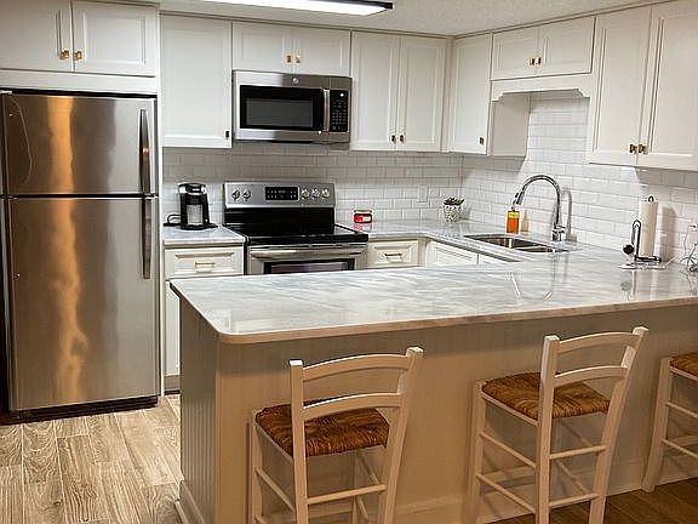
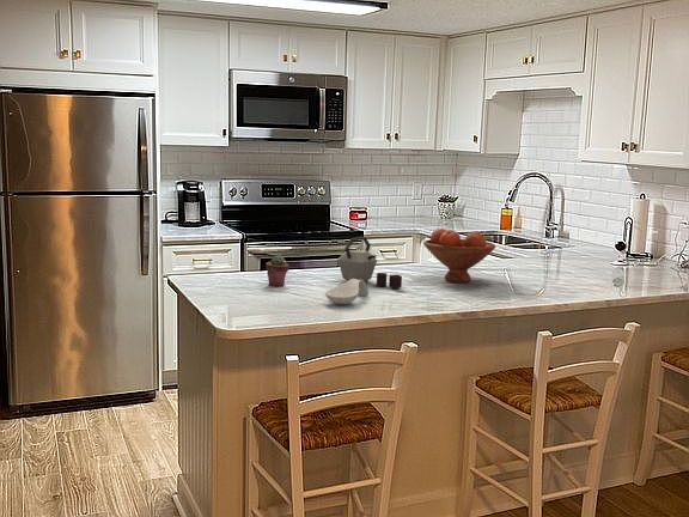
+ kettle [337,236,403,290]
+ spoon rest [324,279,370,305]
+ potted succulent [264,254,289,287]
+ fruit bowl [422,227,496,284]
